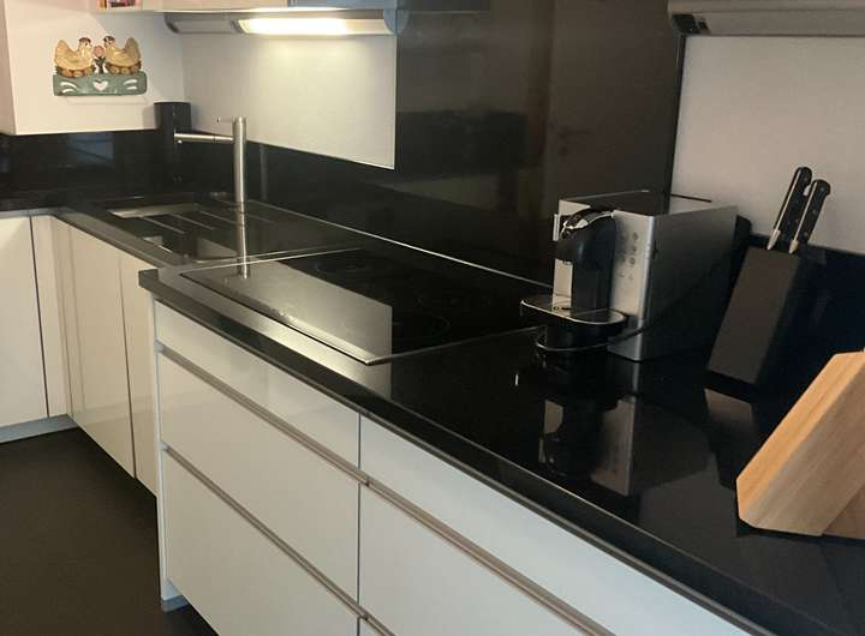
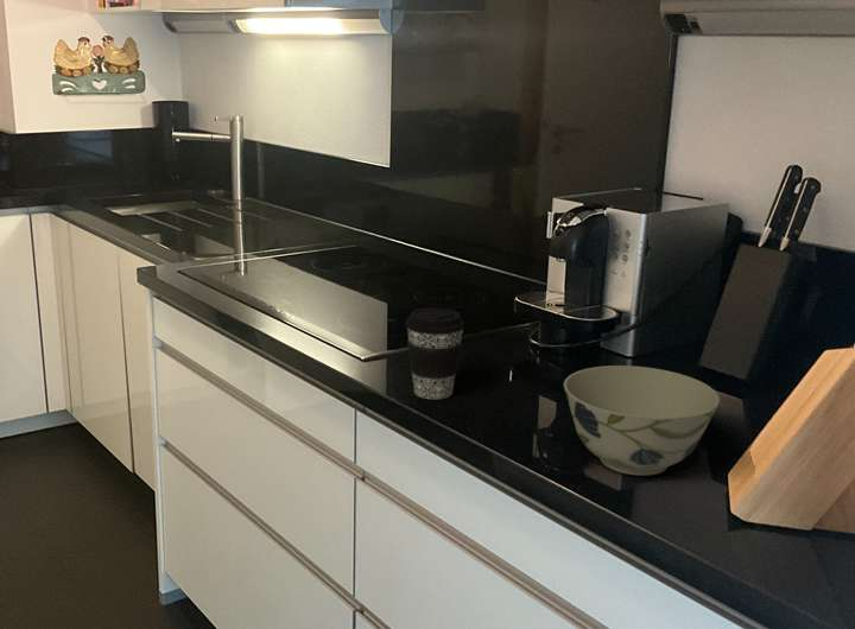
+ bowl [563,364,721,477]
+ coffee cup [404,307,466,400]
